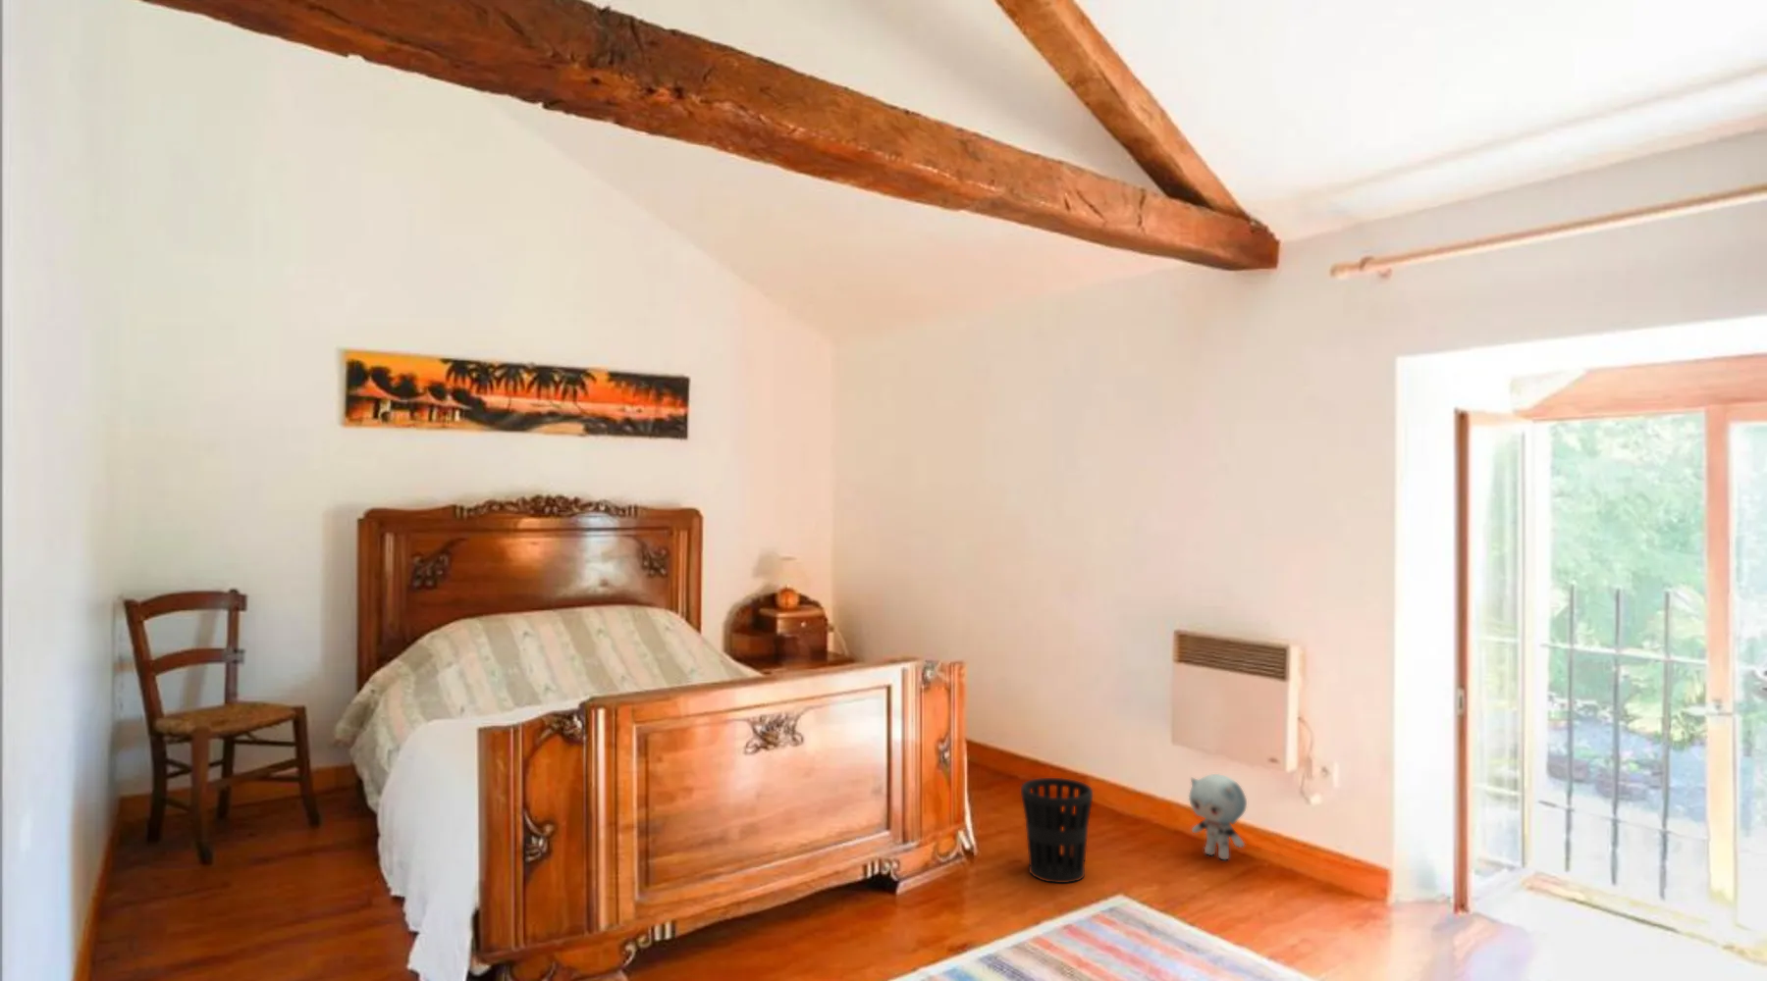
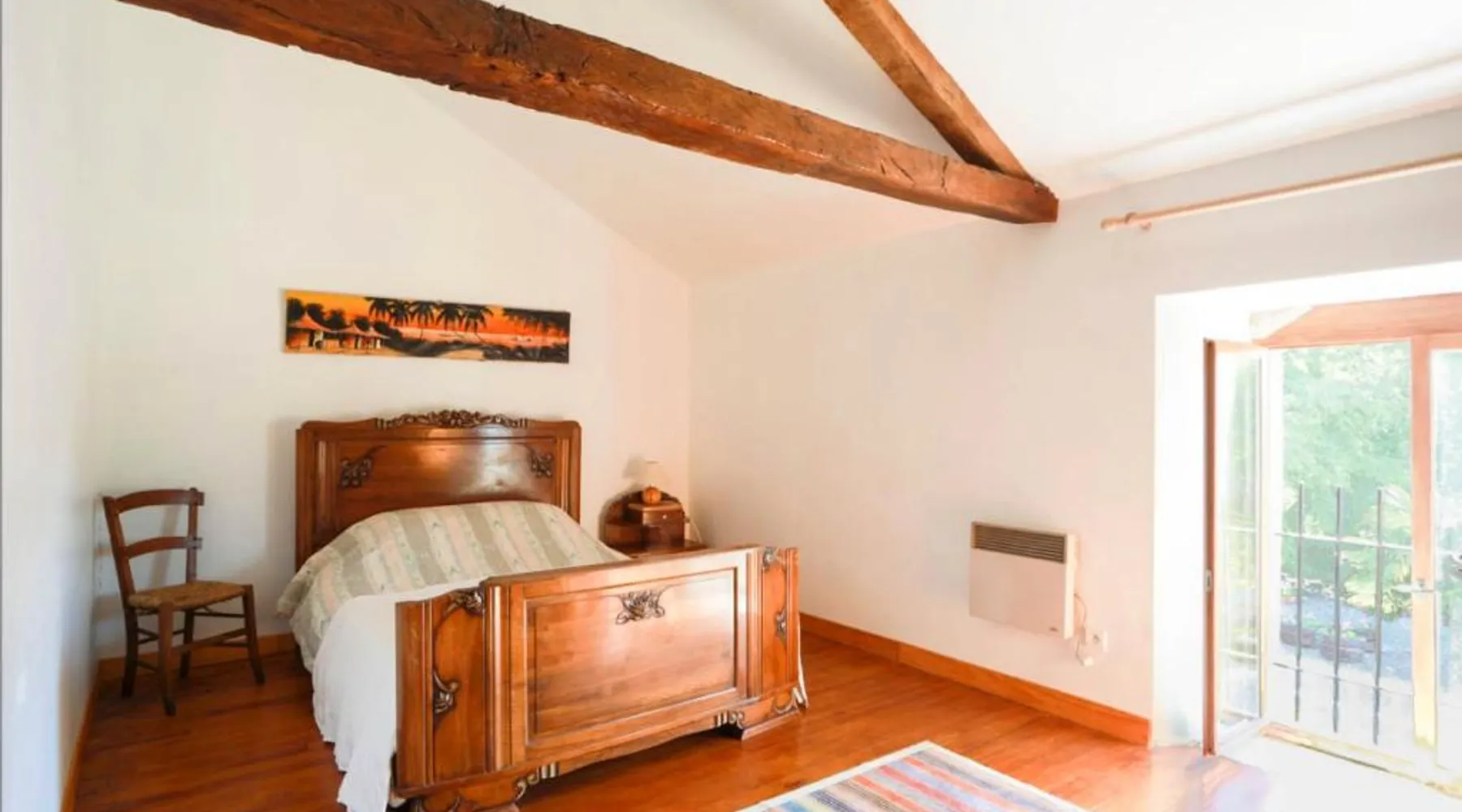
- wastebasket [1020,777,1094,884]
- plush toy [1188,773,1247,860]
